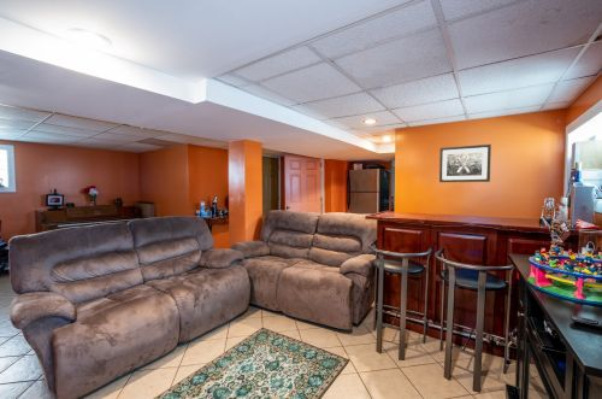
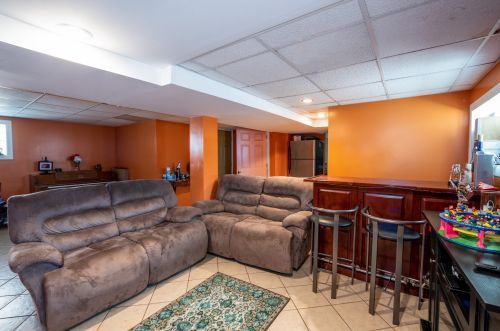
- wall art [438,143,492,183]
